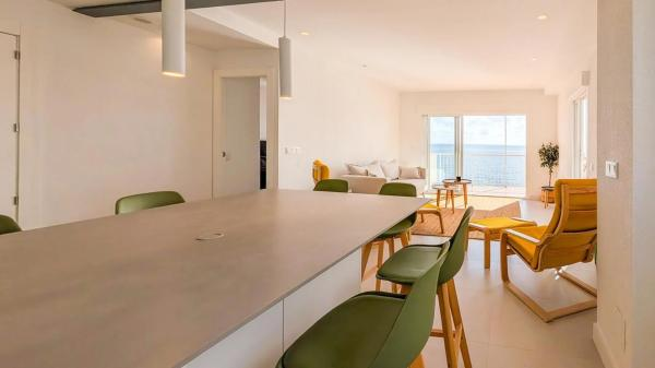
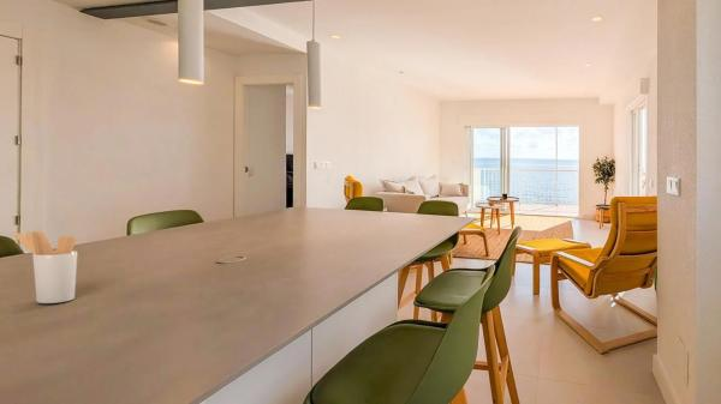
+ utensil holder [13,230,79,304]
